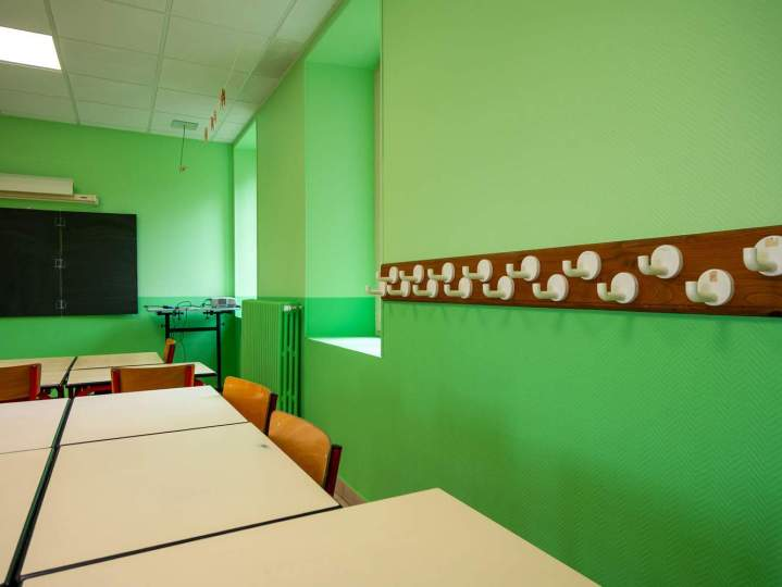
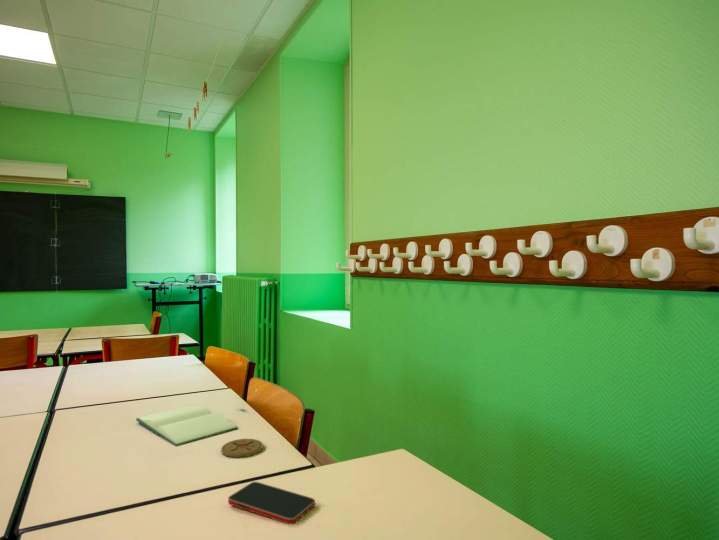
+ smartphone [227,481,316,525]
+ hardback book [135,404,239,447]
+ coaster [220,438,264,458]
